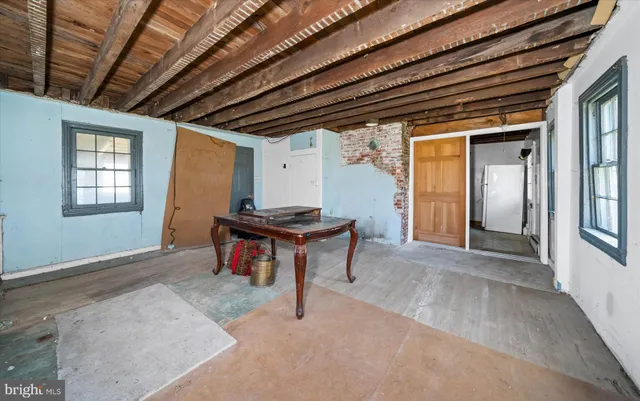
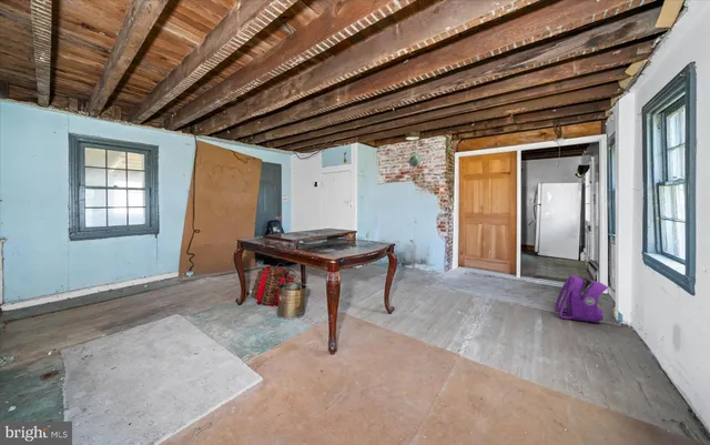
+ backpack [555,274,609,324]
